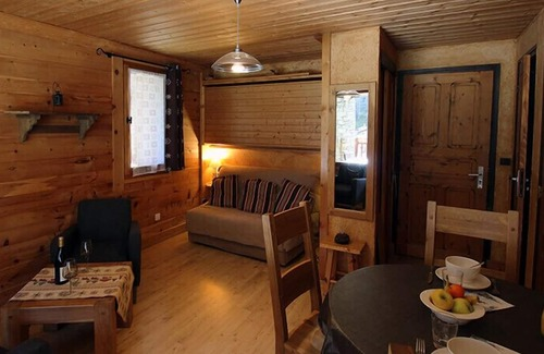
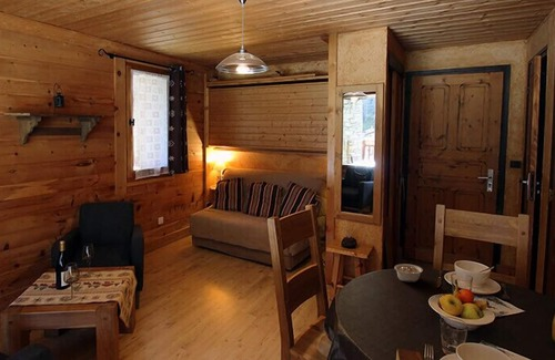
+ legume [393,263,424,284]
